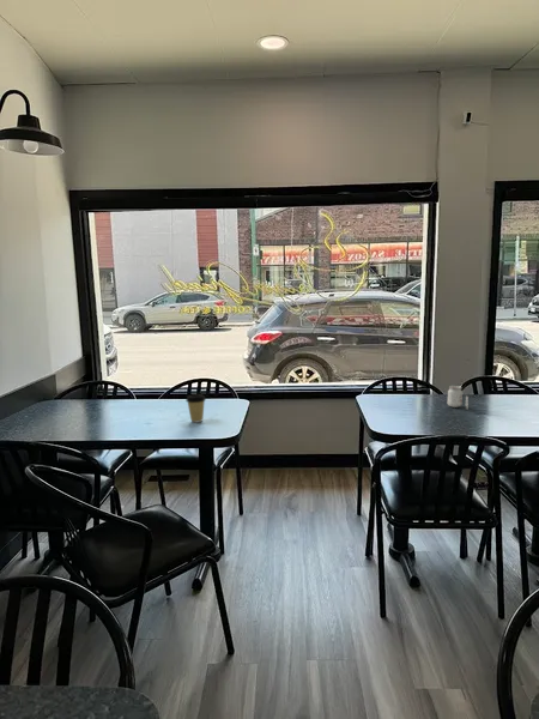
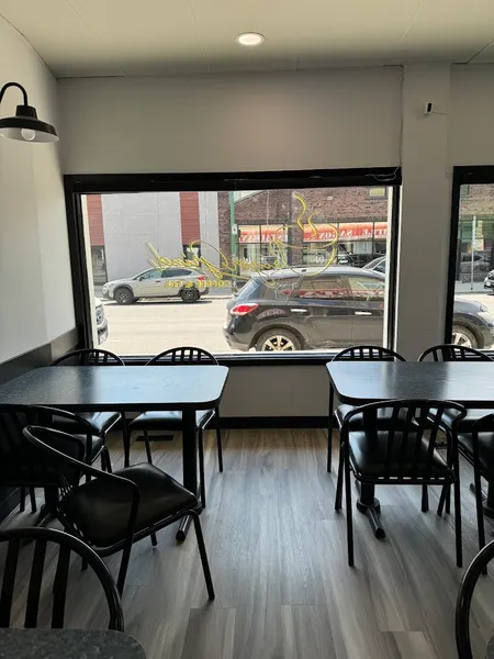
- coffee cup [184,393,207,424]
- candle [447,385,470,411]
